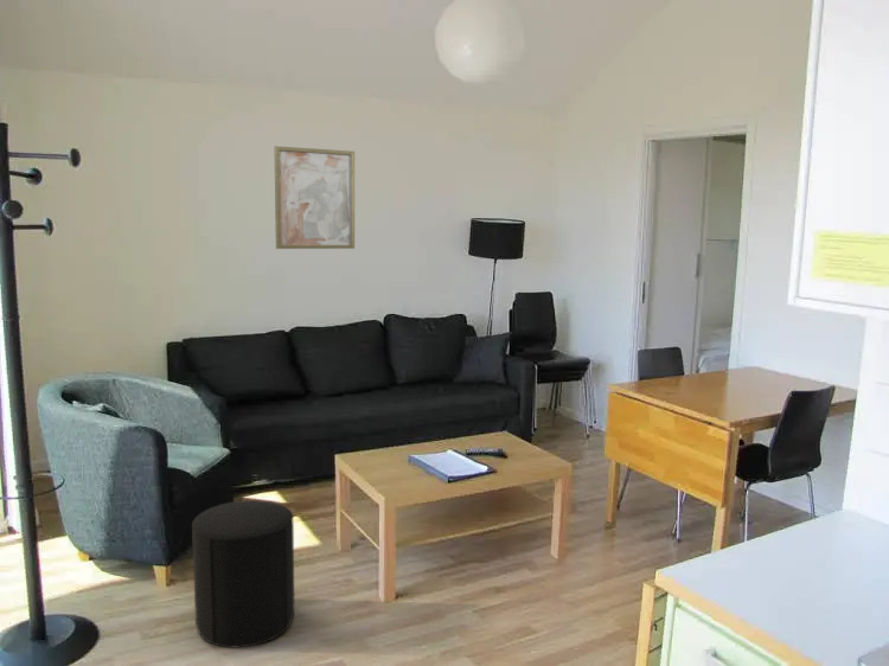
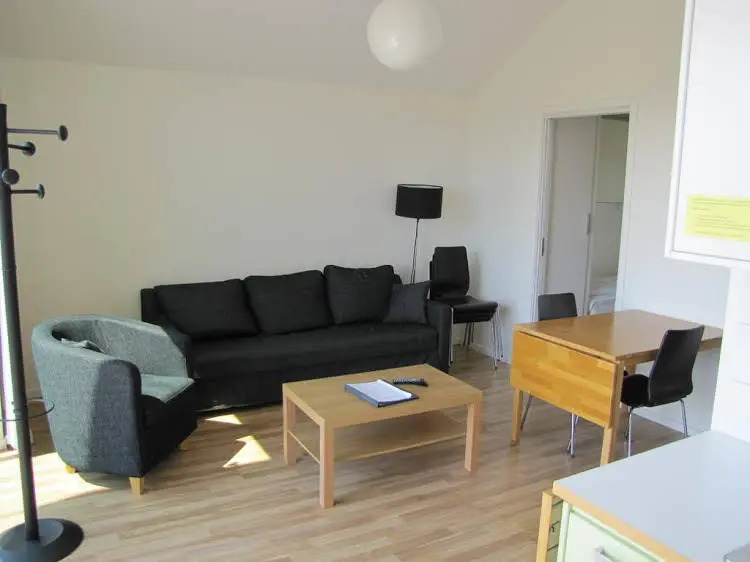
- wall art [274,145,356,250]
- stool [191,499,295,648]
